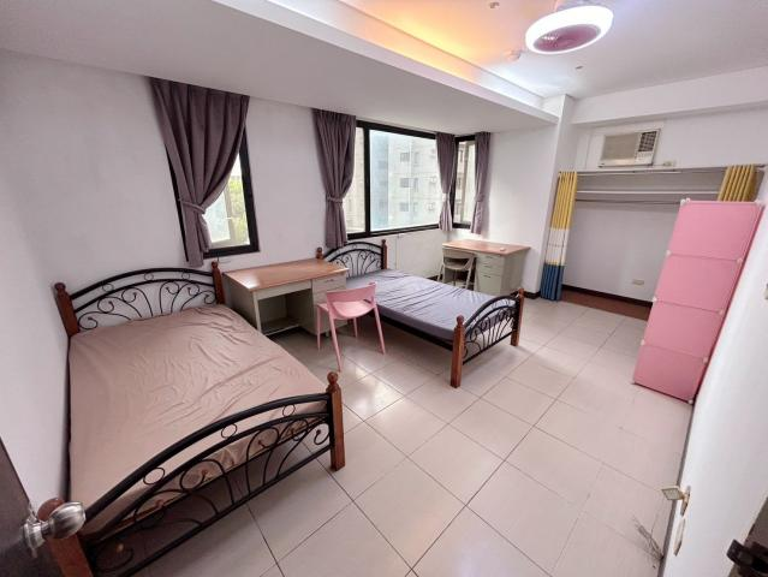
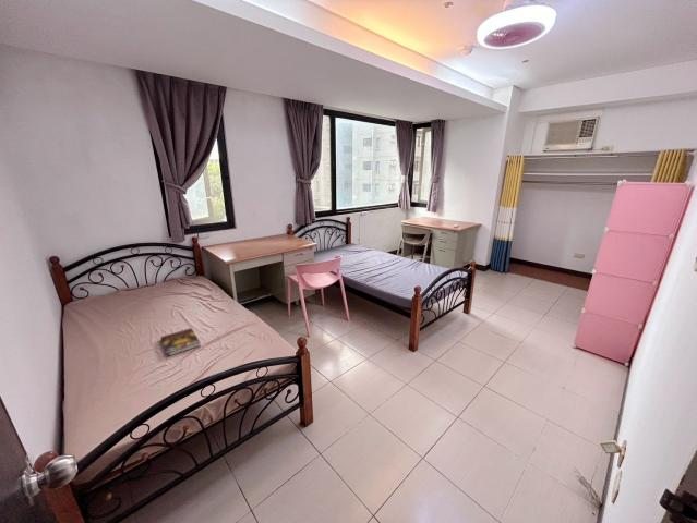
+ book [159,327,202,357]
